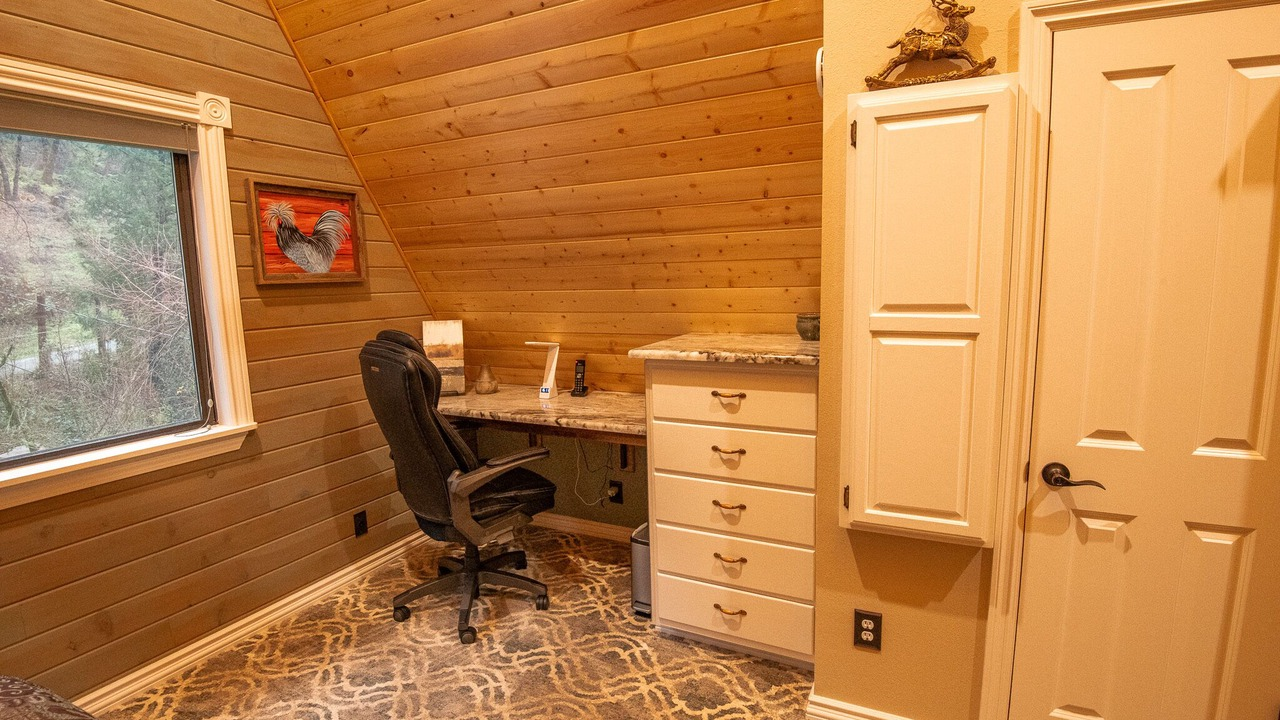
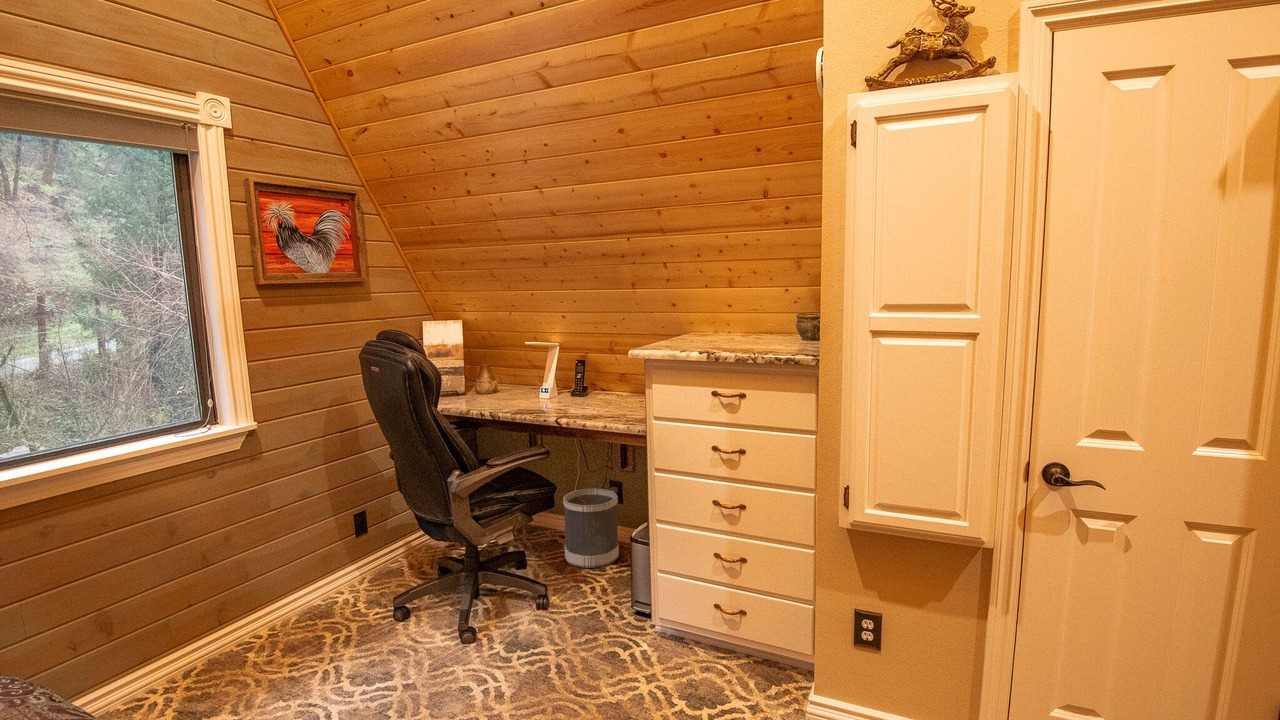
+ wastebasket [562,487,620,569]
